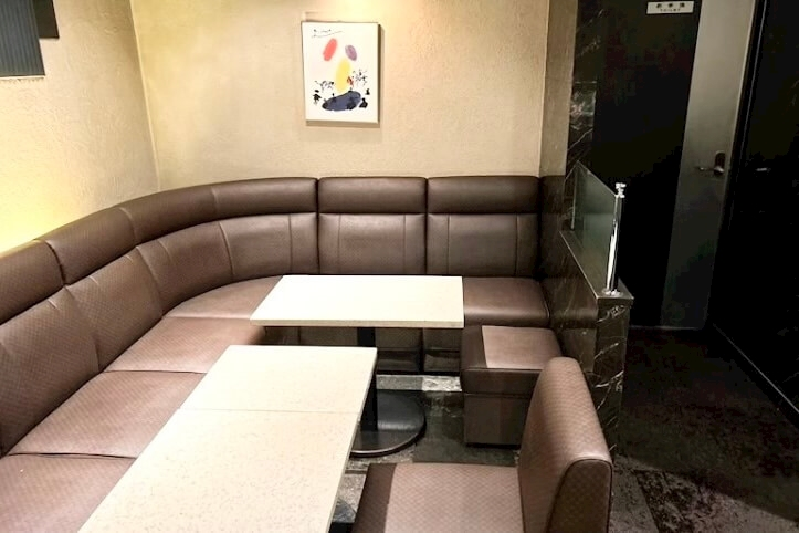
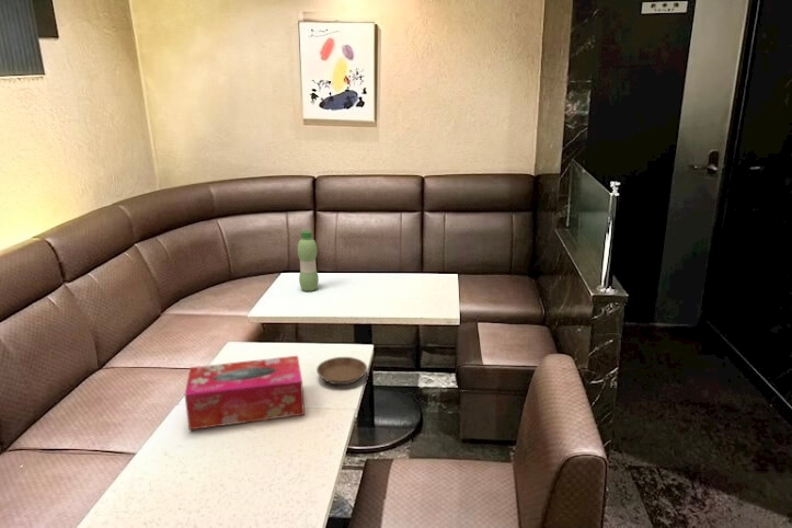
+ water bottle [296,230,320,292]
+ tissue box [184,355,306,431]
+ saucer [315,356,368,386]
